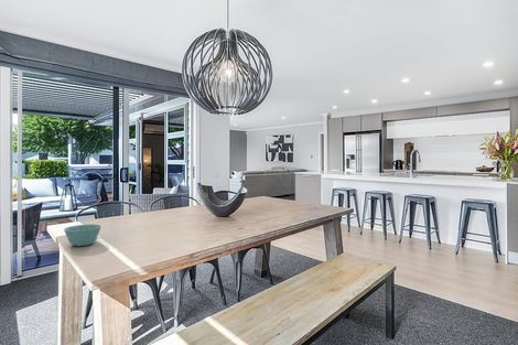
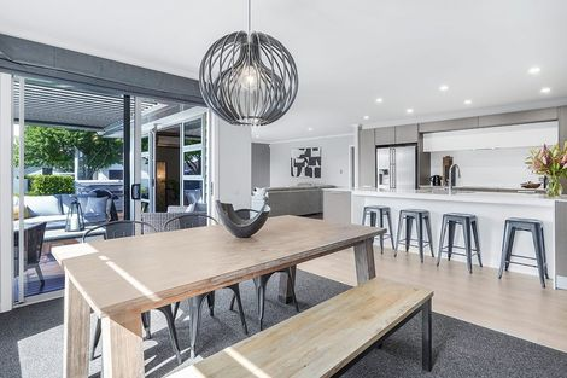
- bowl [63,224,102,247]
